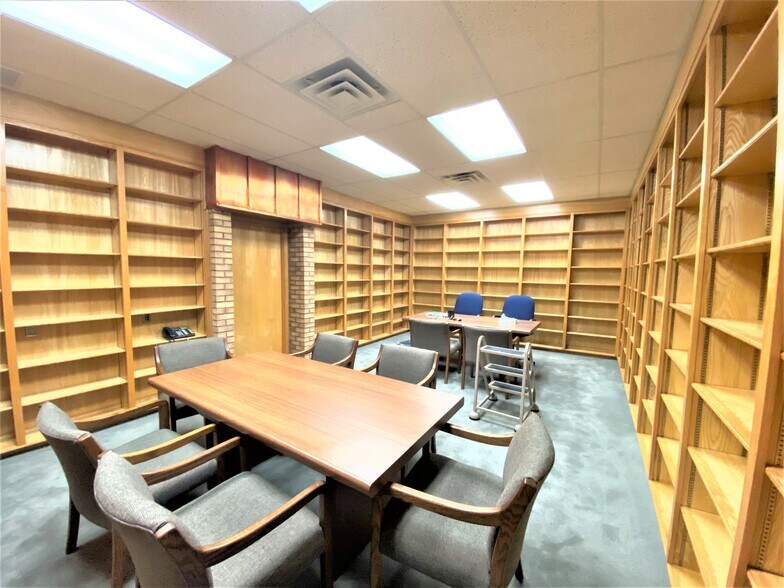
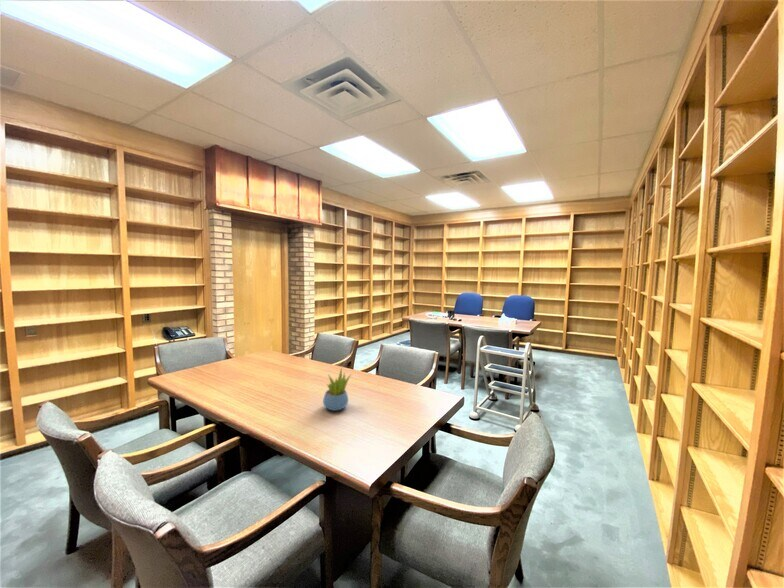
+ succulent plant [322,367,352,412]
